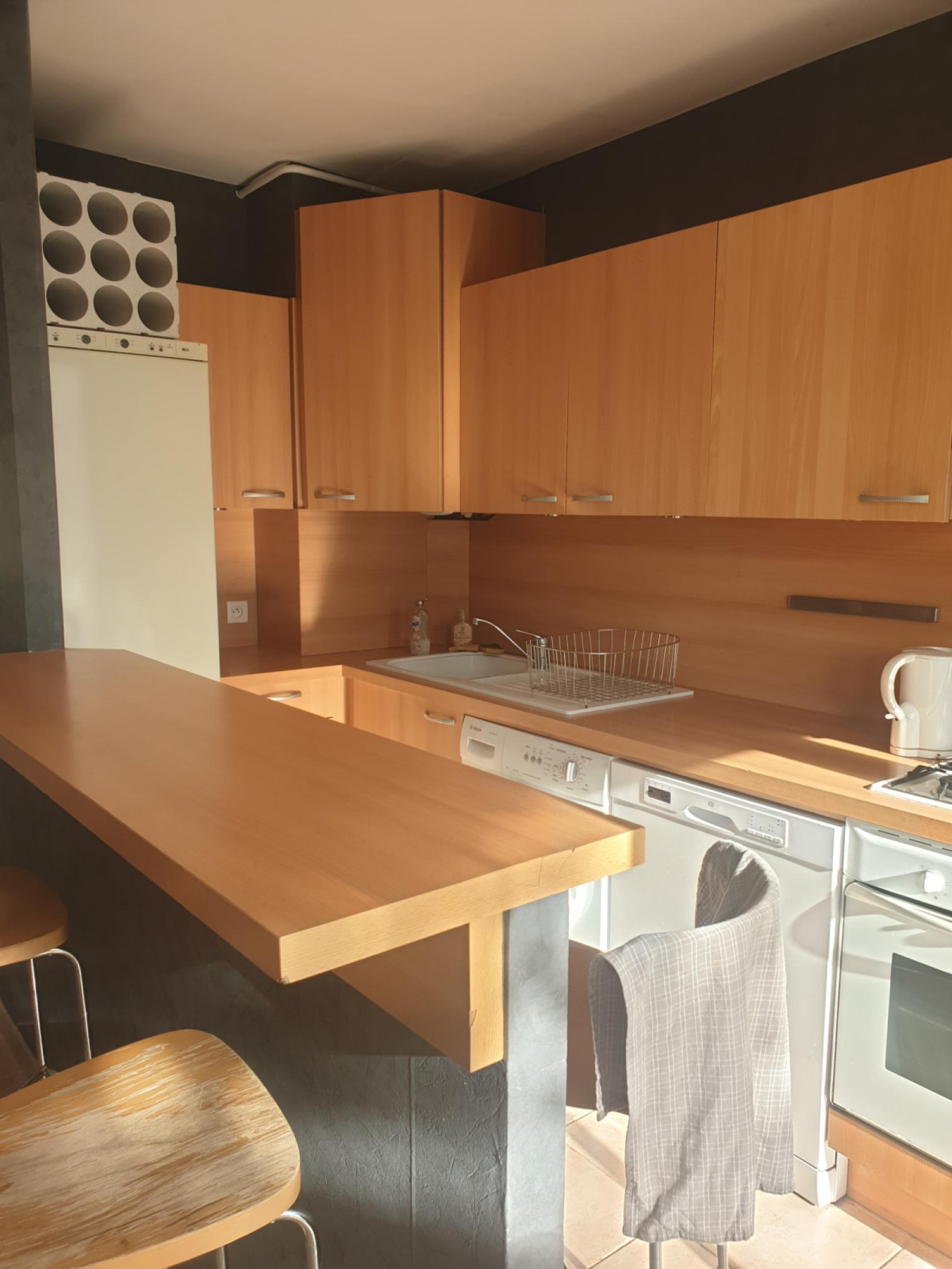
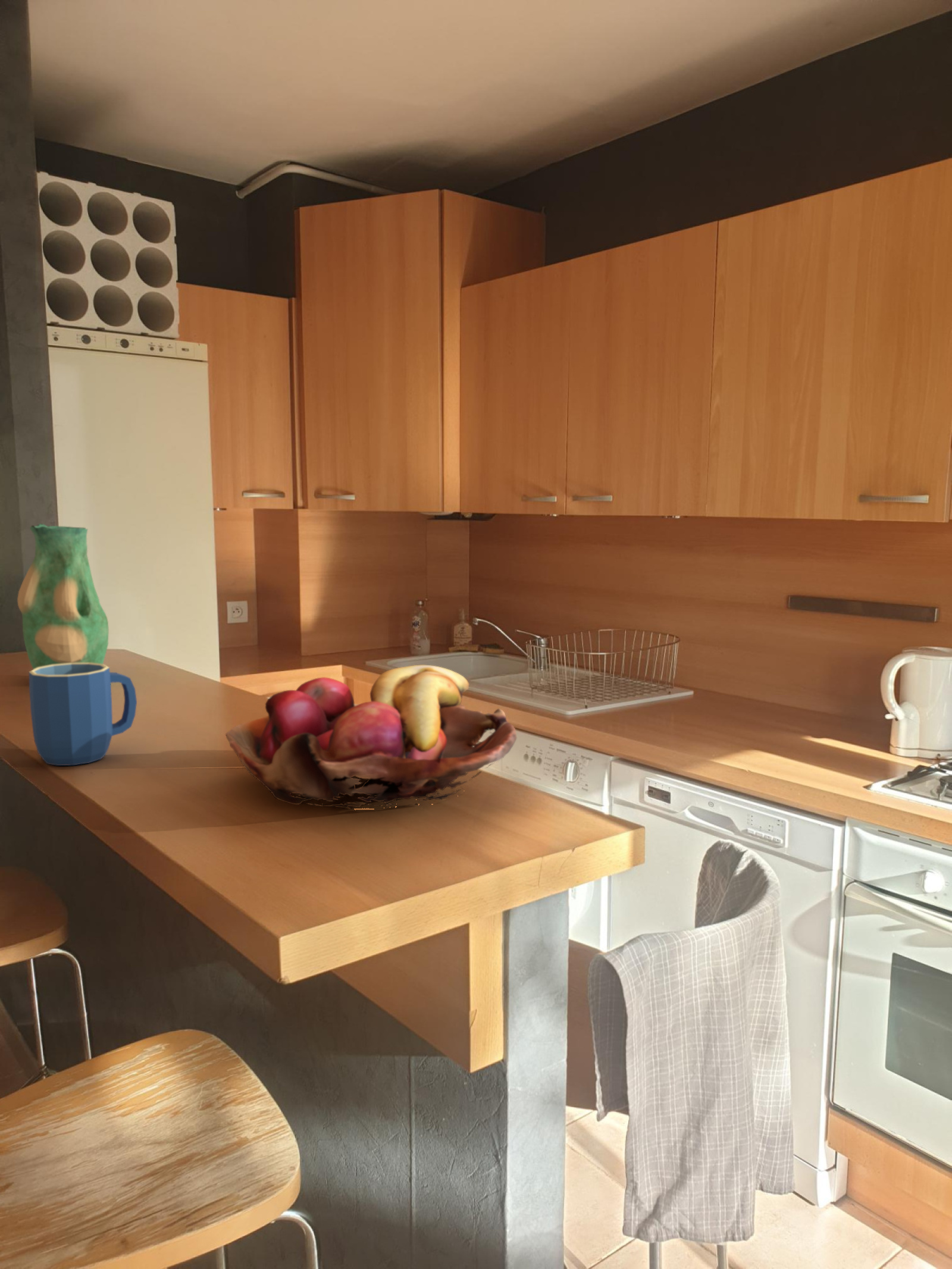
+ vase [17,523,109,669]
+ mug [29,663,137,766]
+ fruit basket [225,665,517,810]
